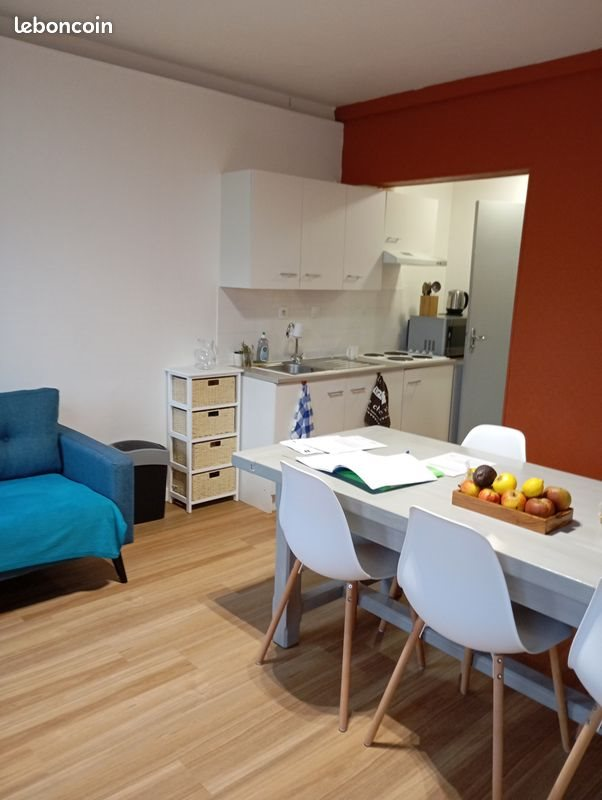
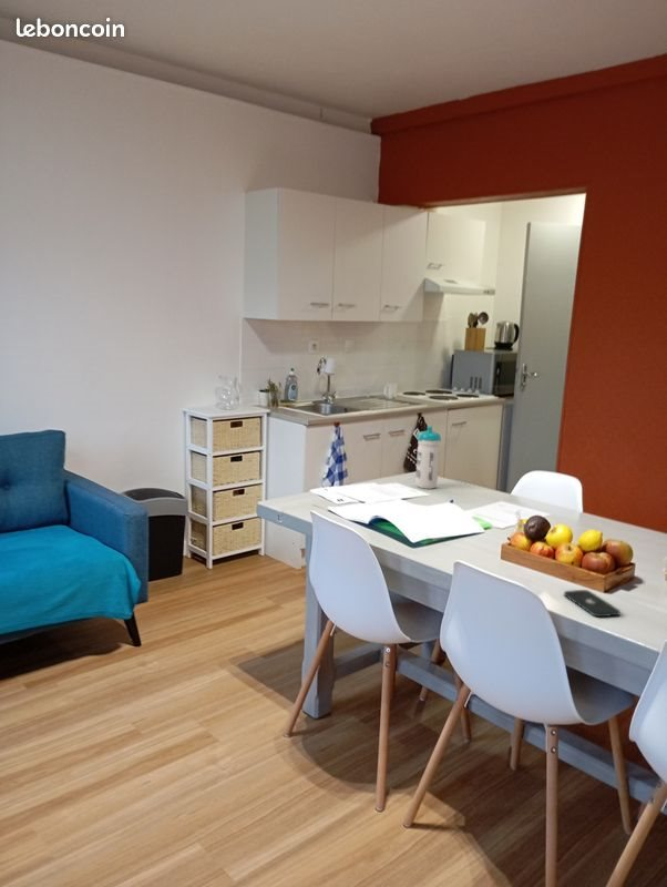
+ water bottle [414,425,442,490]
+ smartphone [563,589,622,618]
